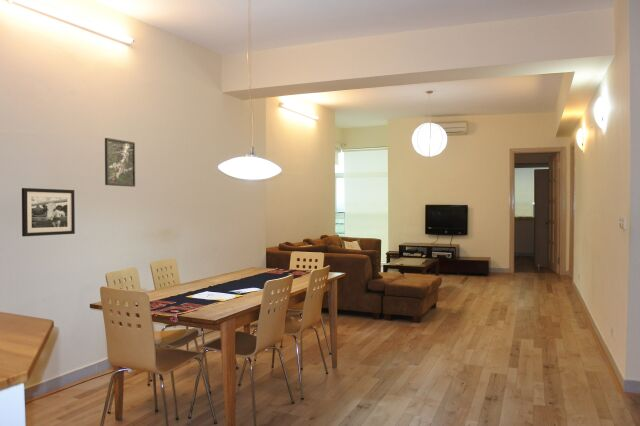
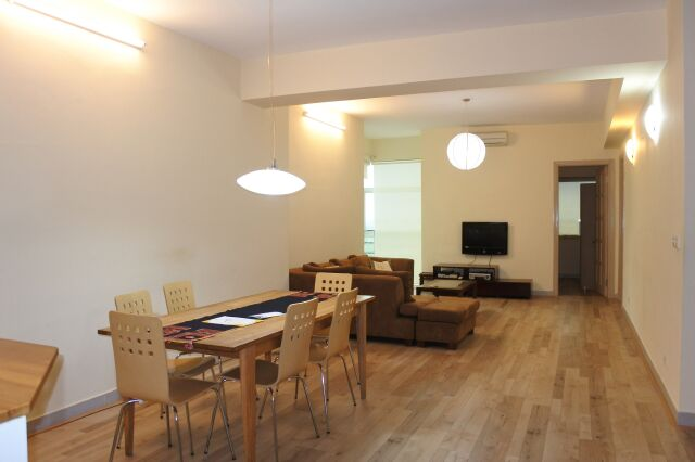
- picture frame [21,187,76,237]
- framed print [104,137,136,188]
